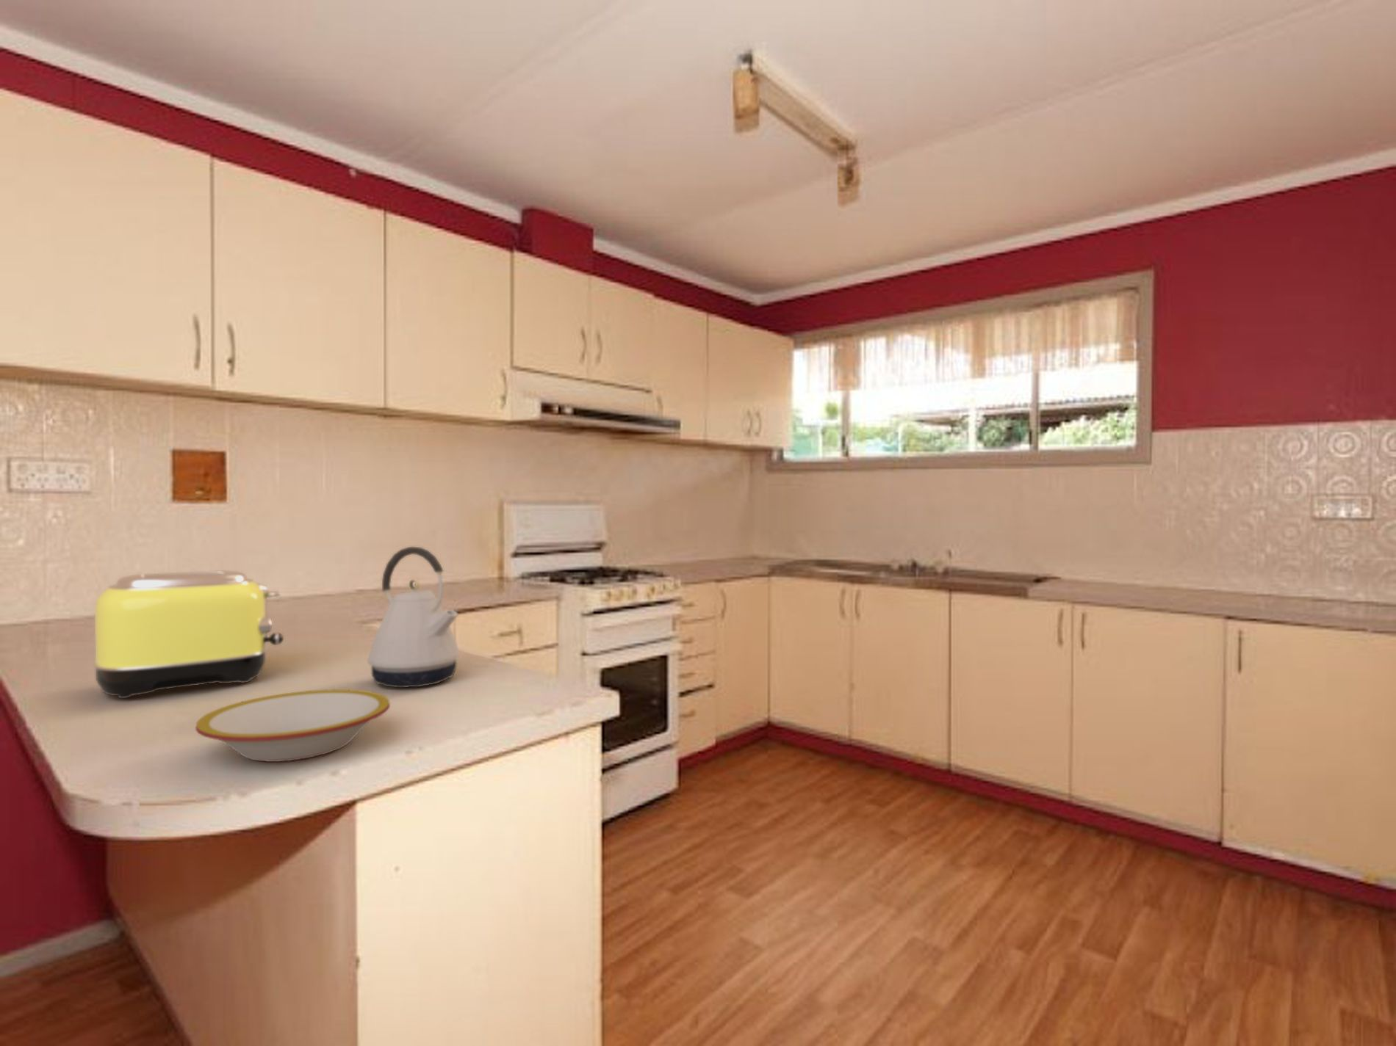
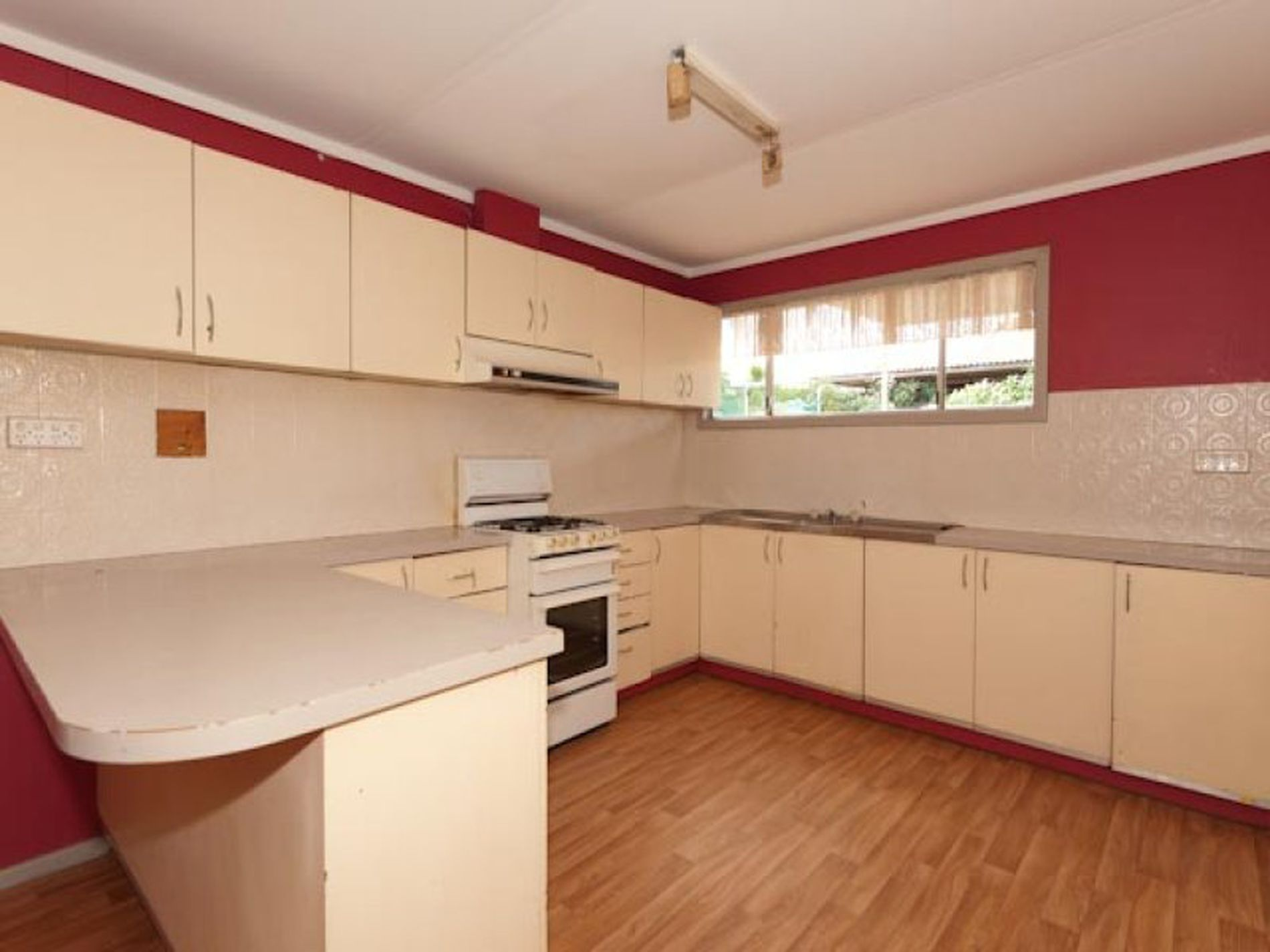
- toaster [92,569,285,699]
- bowl [195,689,391,763]
- kettle [367,546,459,689]
